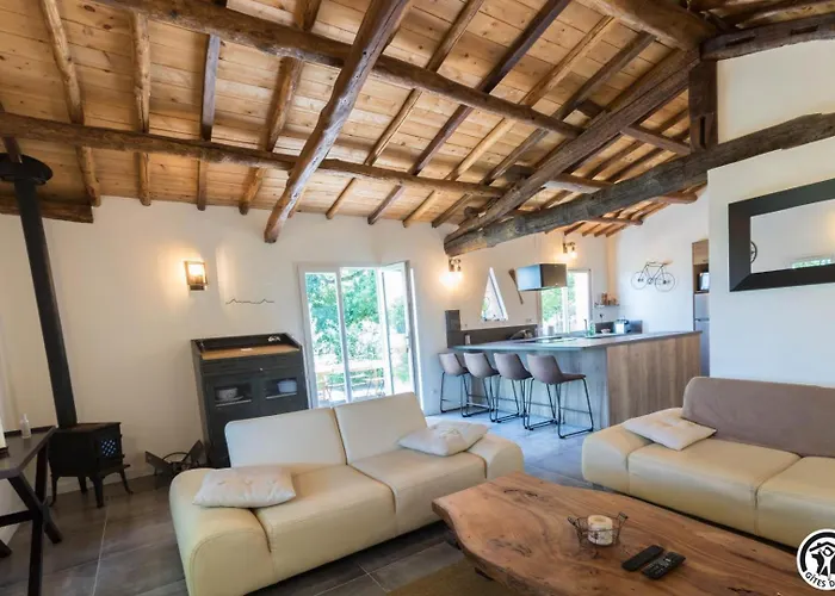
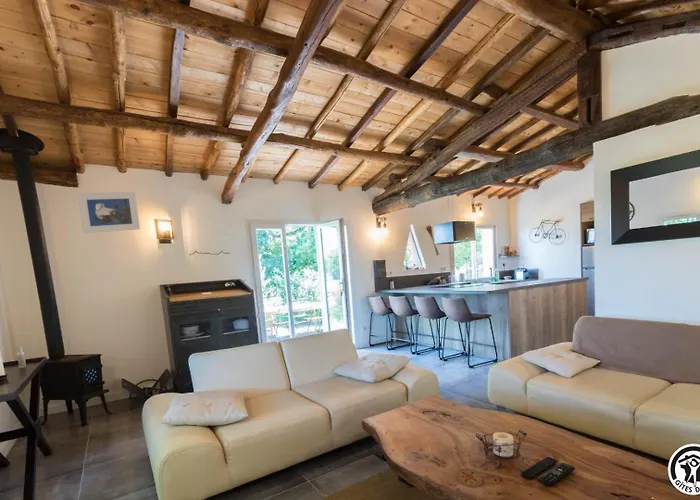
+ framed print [77,191,141,234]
+ coaster [456,468,483,488]
